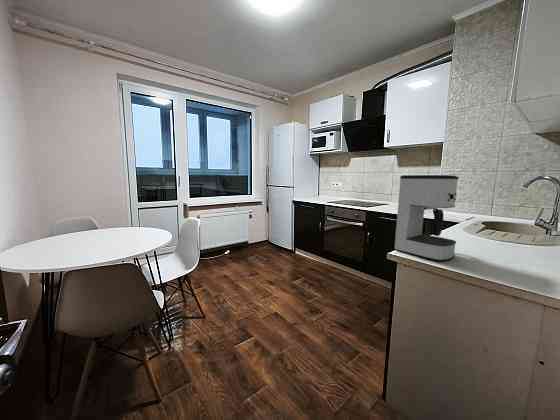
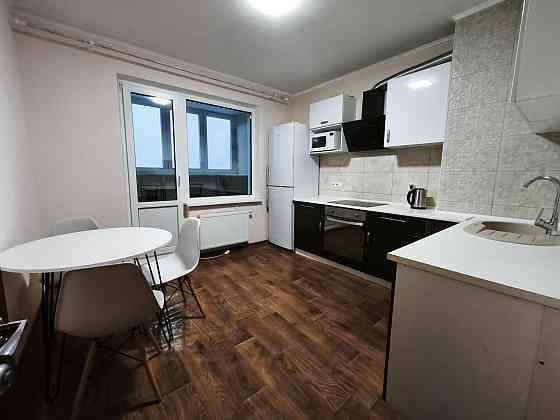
- coffee maker [393,174,459,262]
